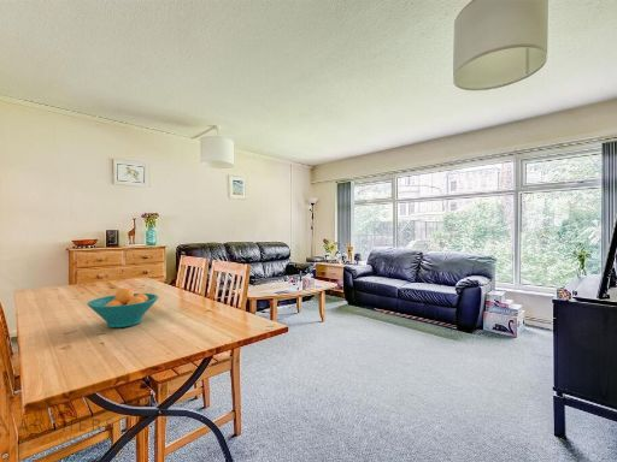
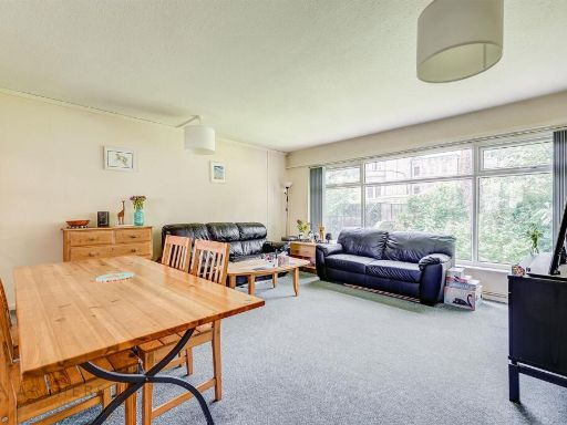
- fruit bowl [86,286,159,328]
